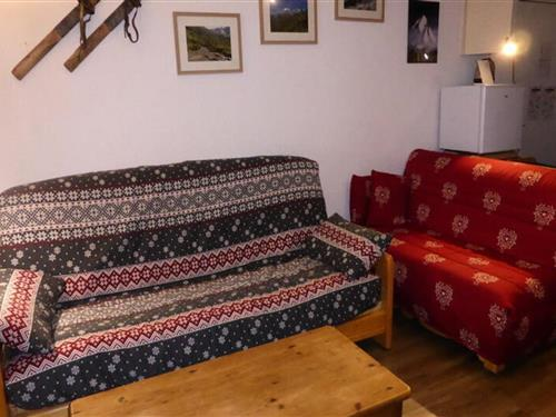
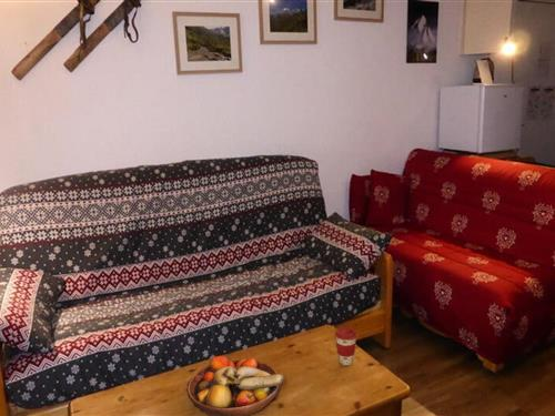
+ fruit bowl [185,355,285,416]
+ coffee cup [334,326,357,366]
